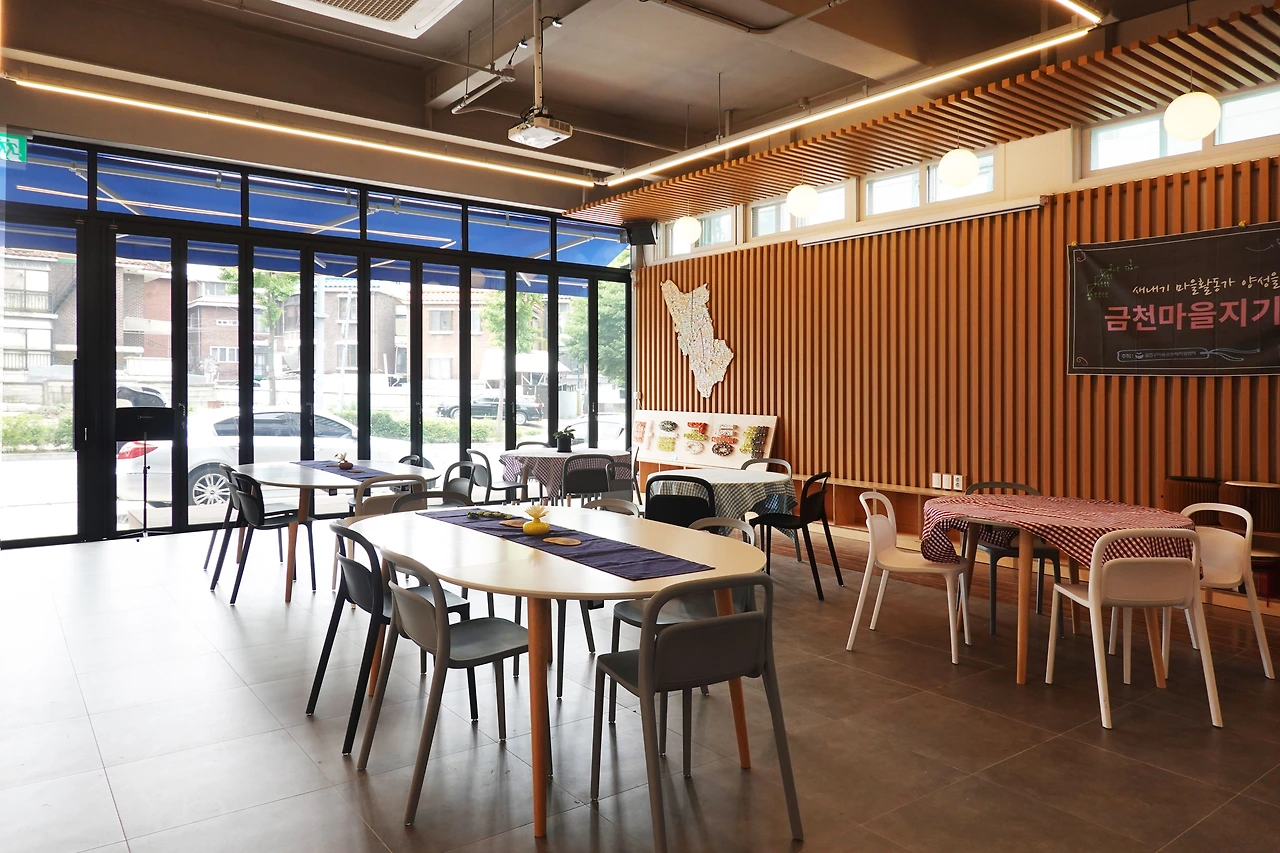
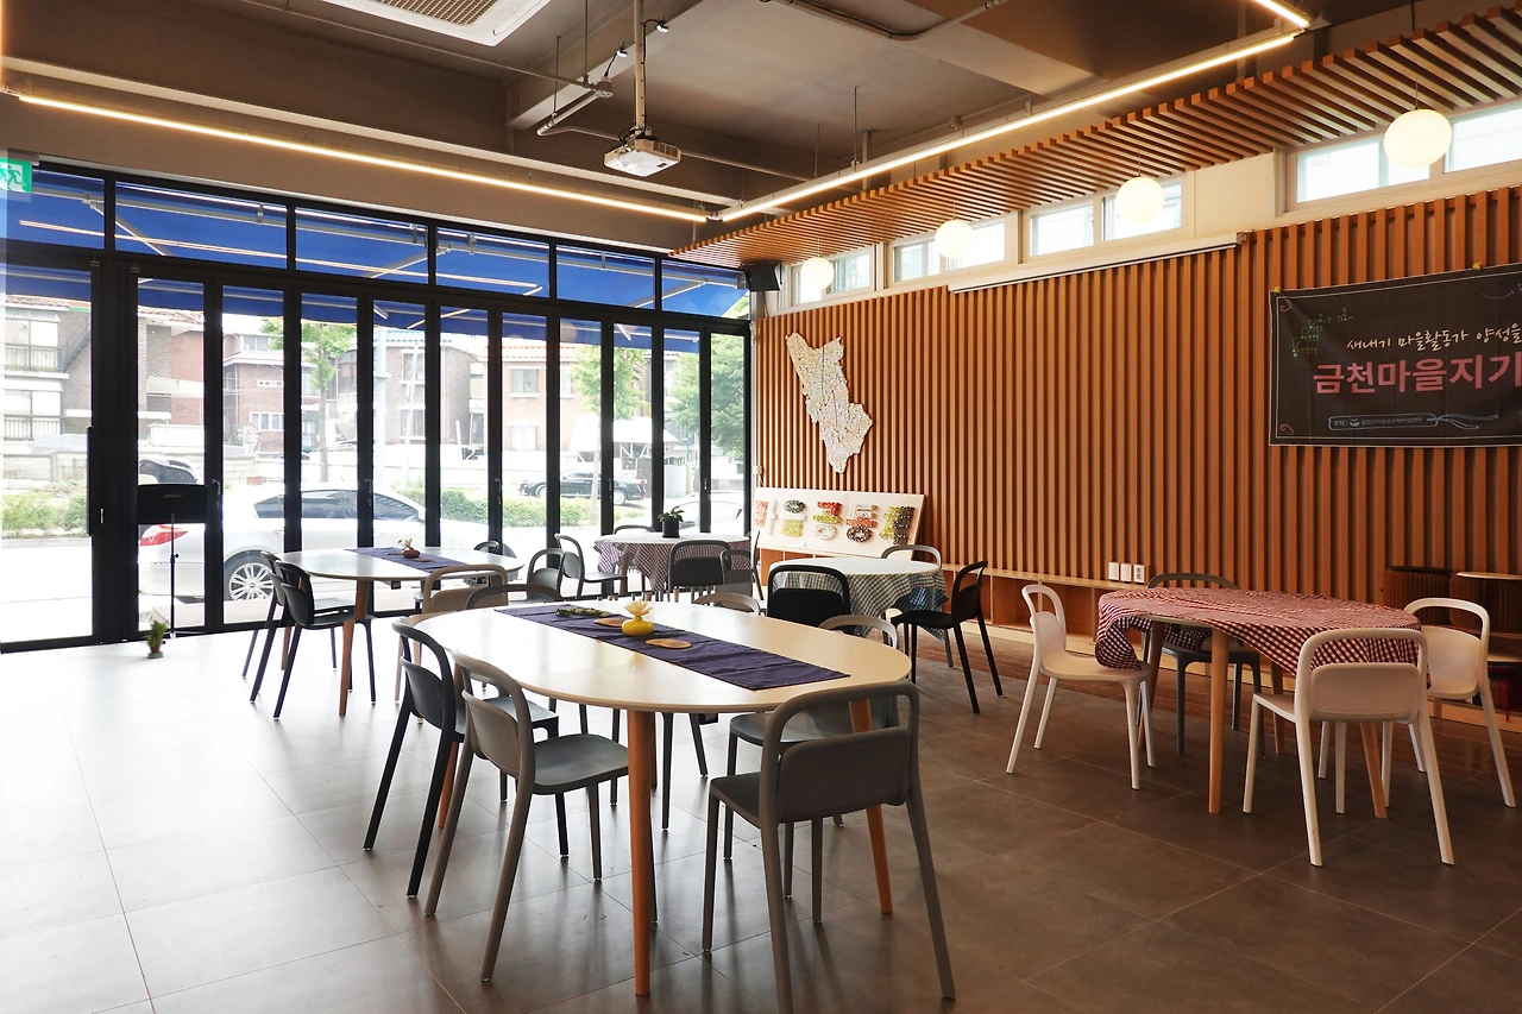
+ potted plant [140,618,170,660]
